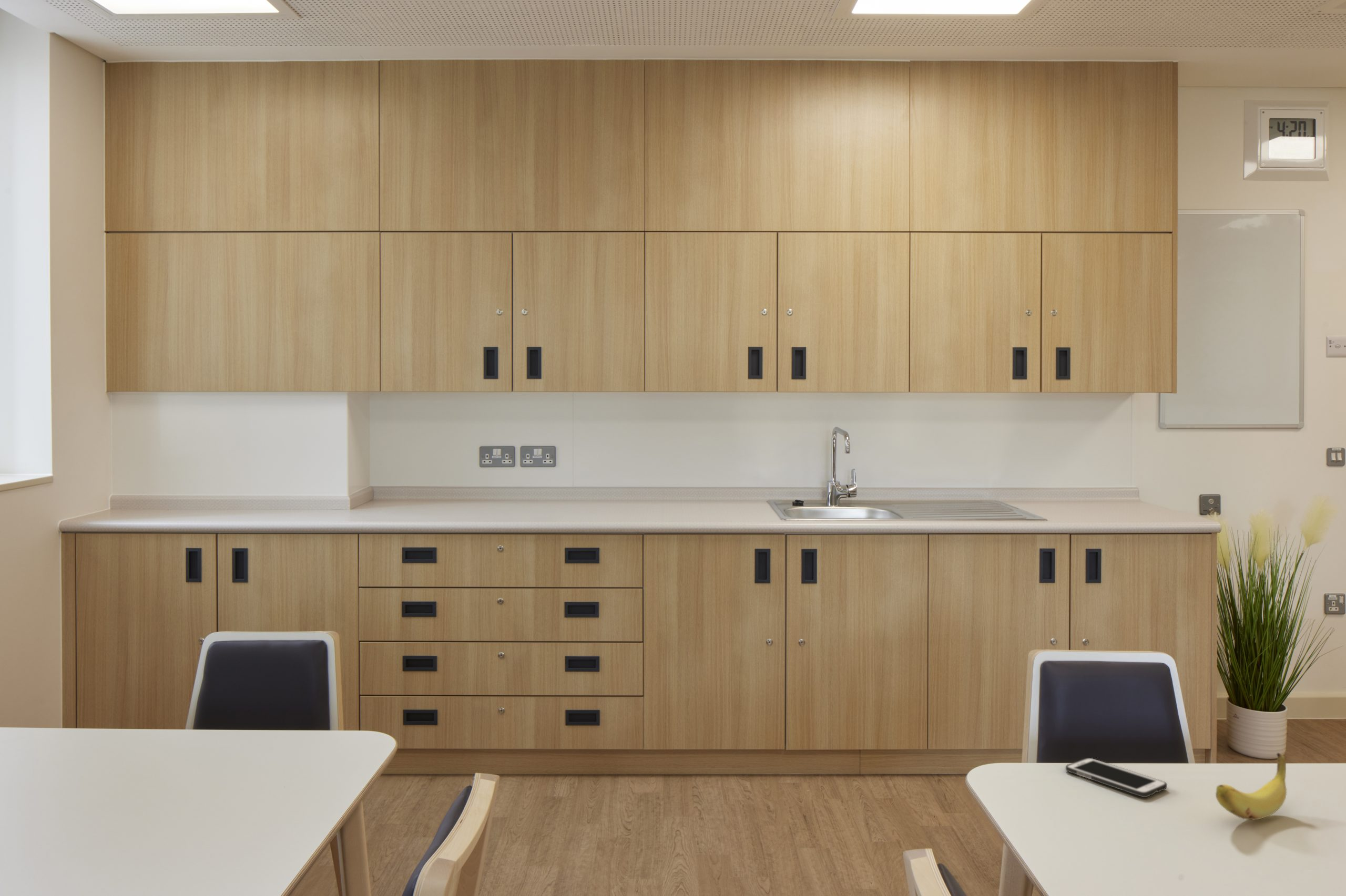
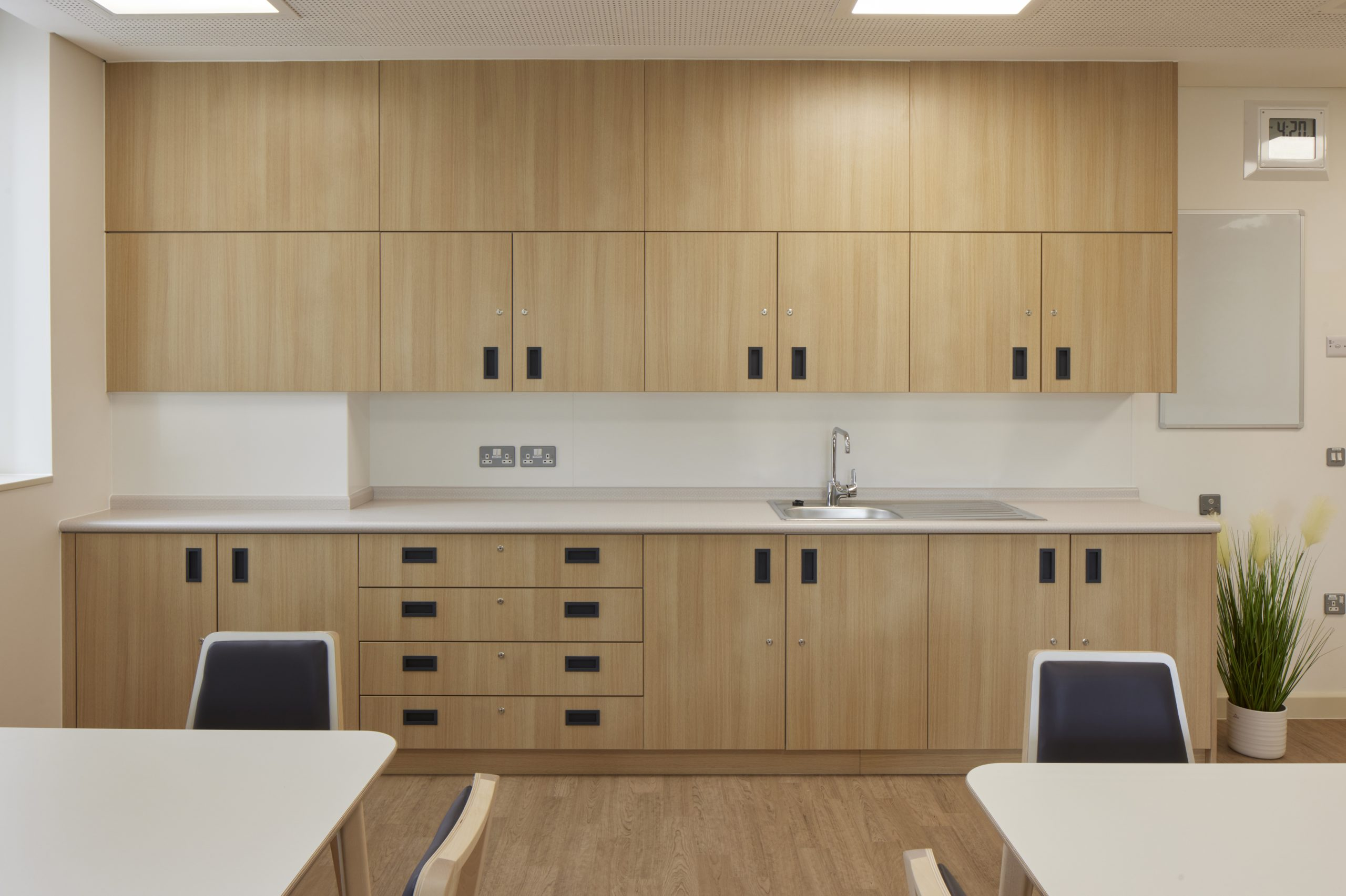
- cell phone [1065,757,1168,798]
- banana [1215,753,1287,820]
